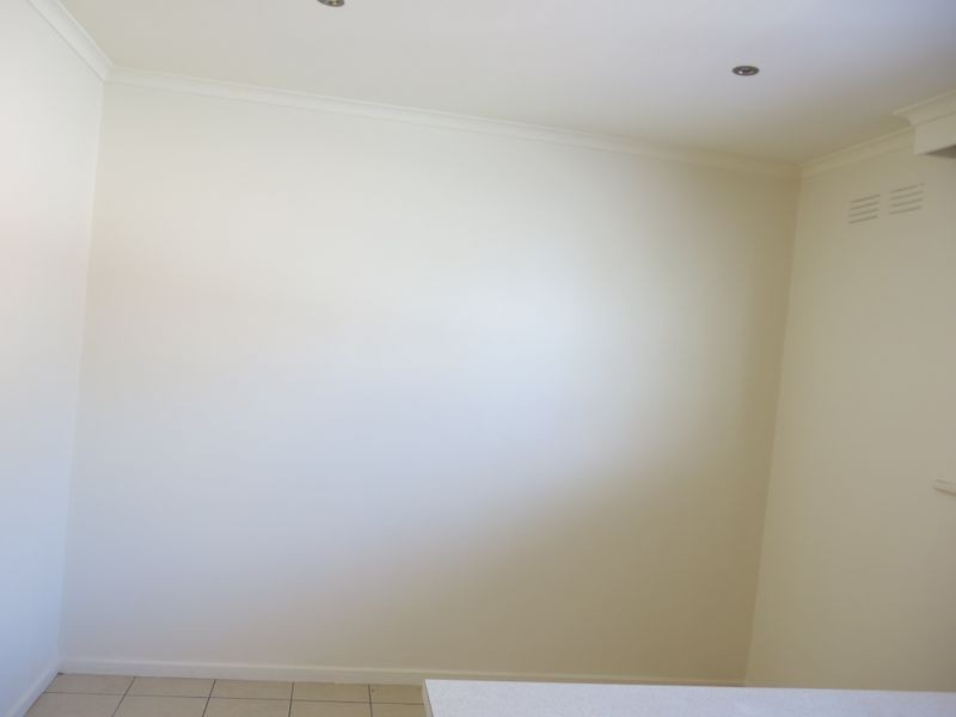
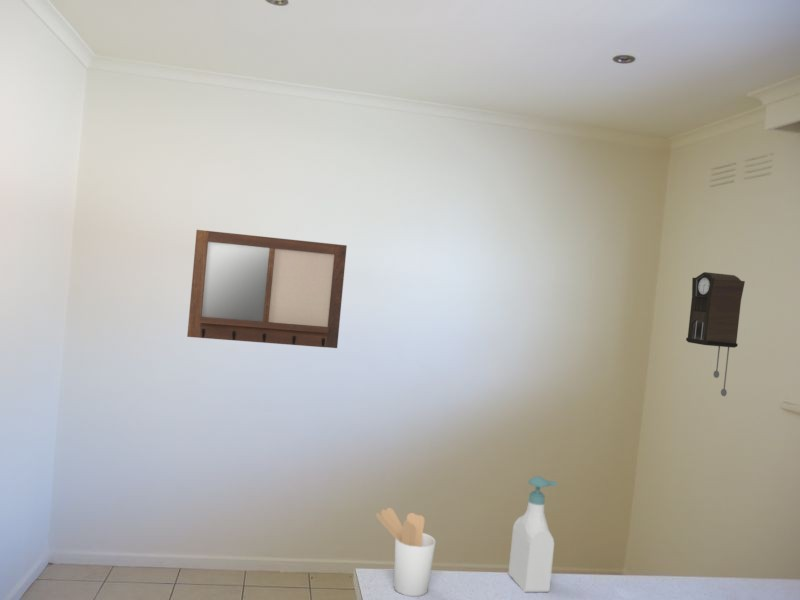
+ writing board [186,229,348,349]
+ pendulum clock [685,271,746,397]
+ soap bottle [508,475,558,593]
+ utensil holder [375,507,436,597]
